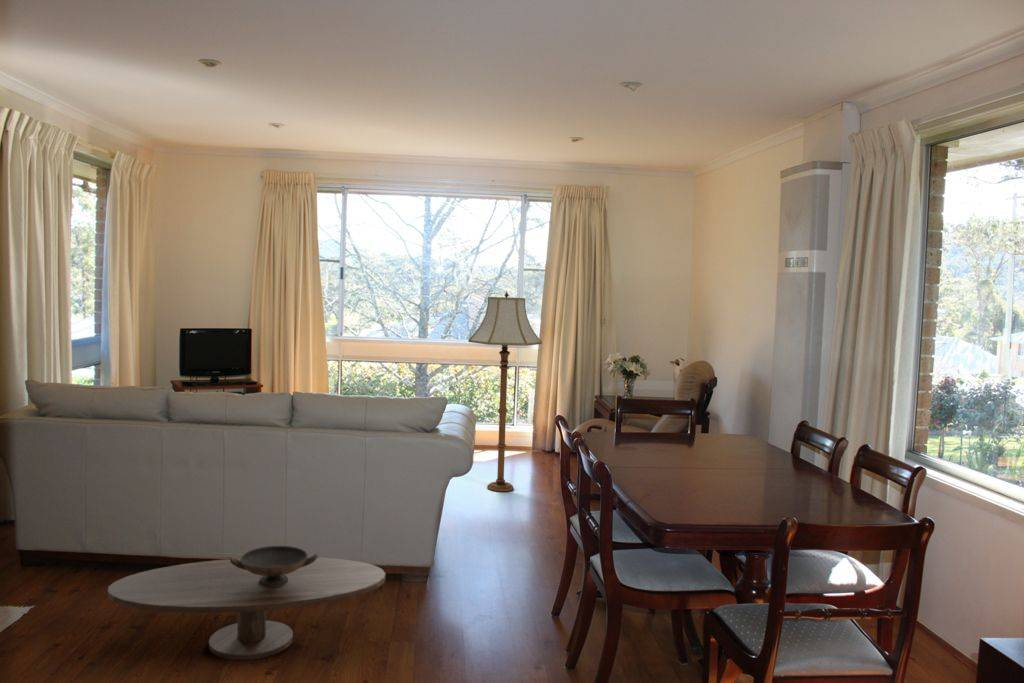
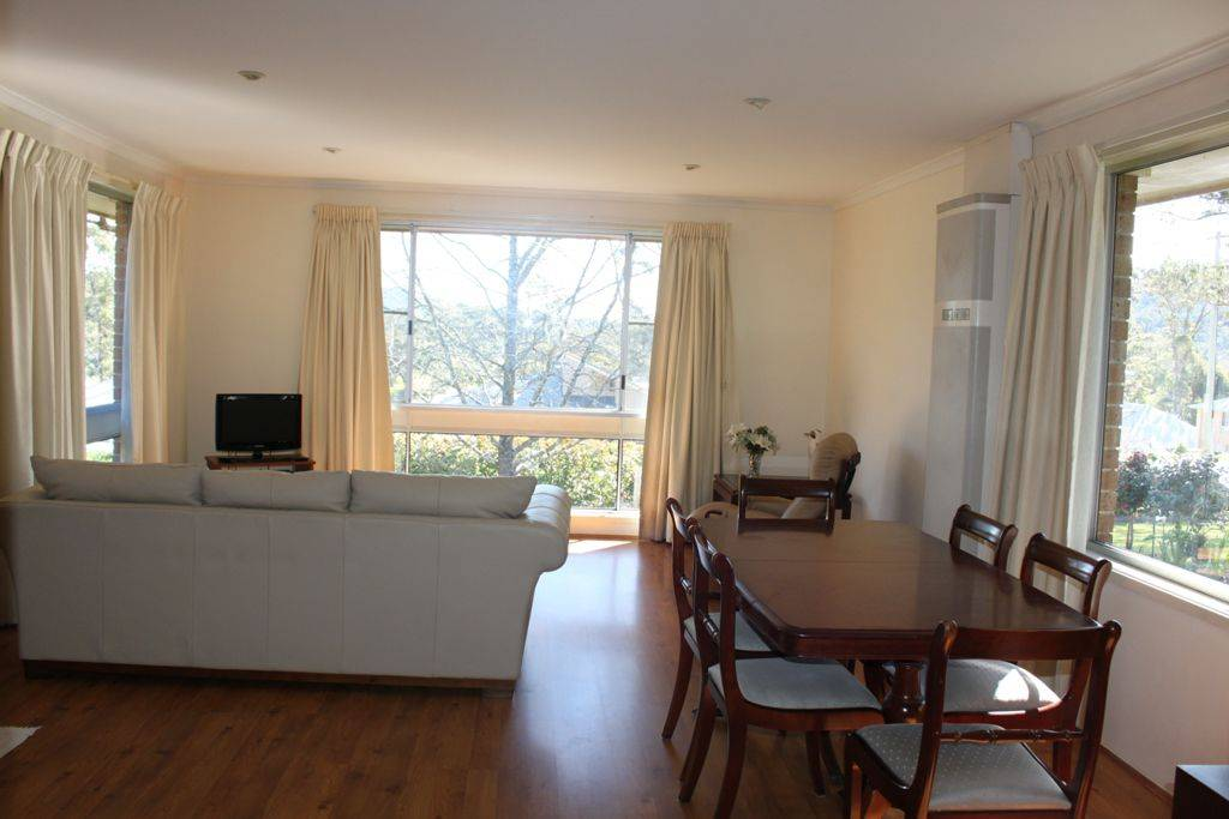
- floor lamp [468,290,543,492]
- decorative bowl [229,545,319,586]
- coffee table [107,556,387,661]
